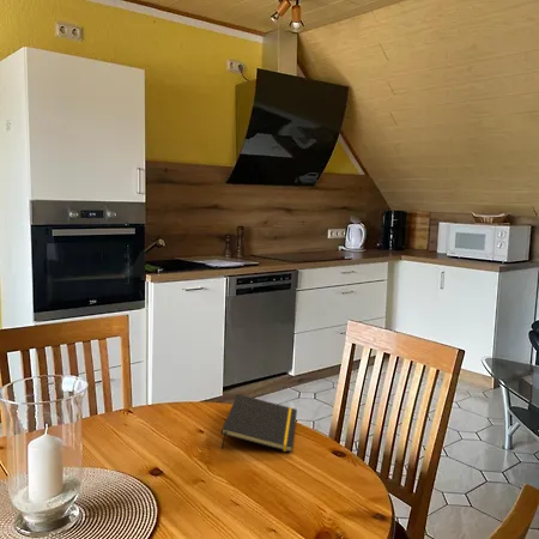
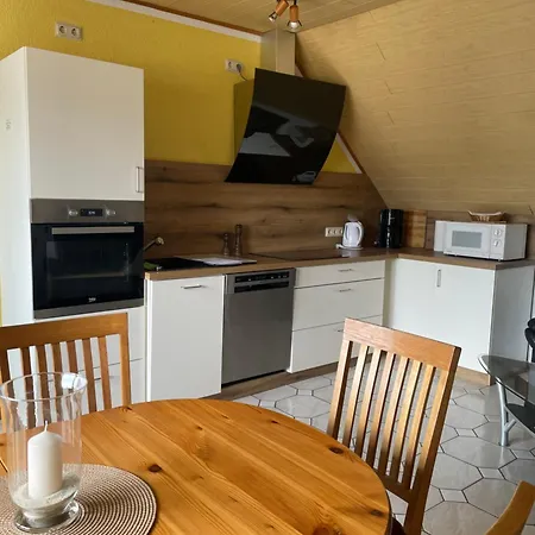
- notepad [220,393,298,454]
